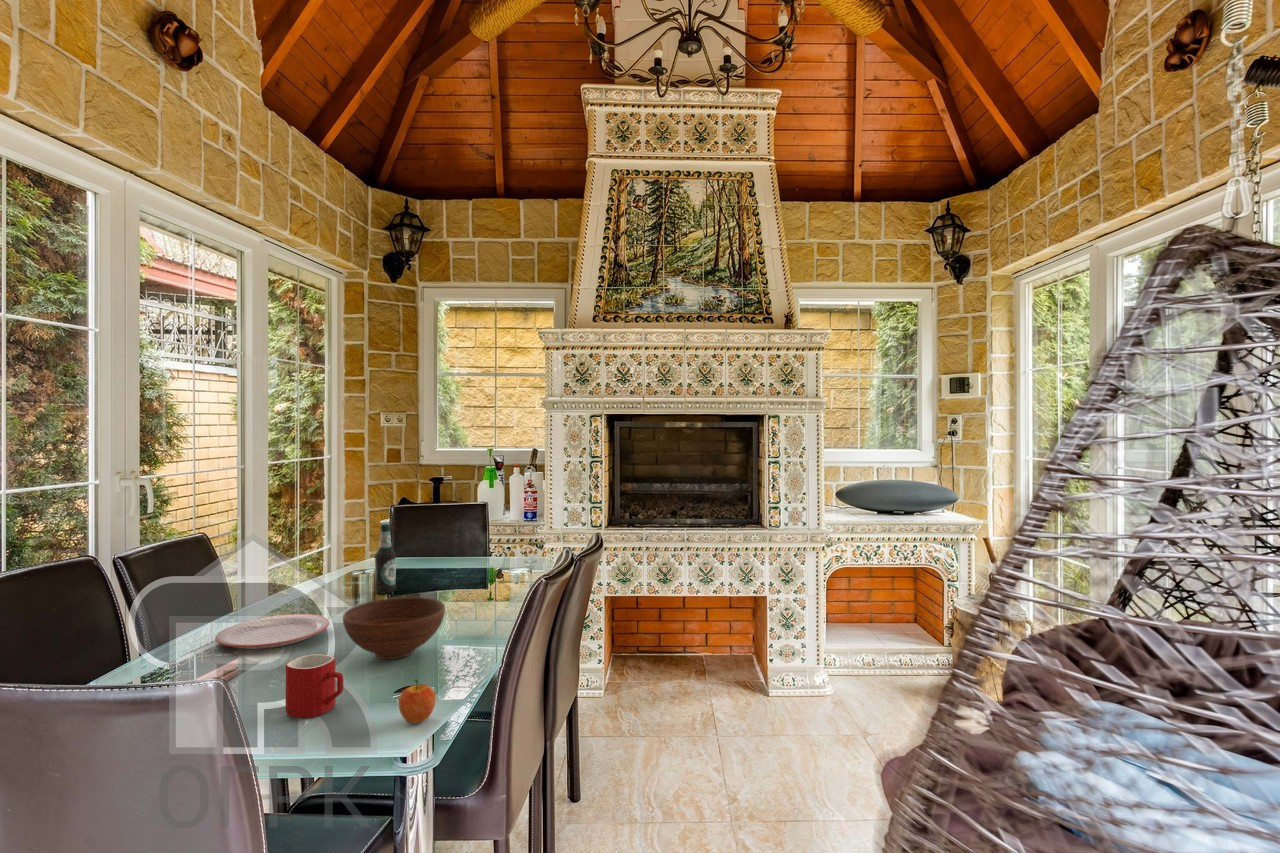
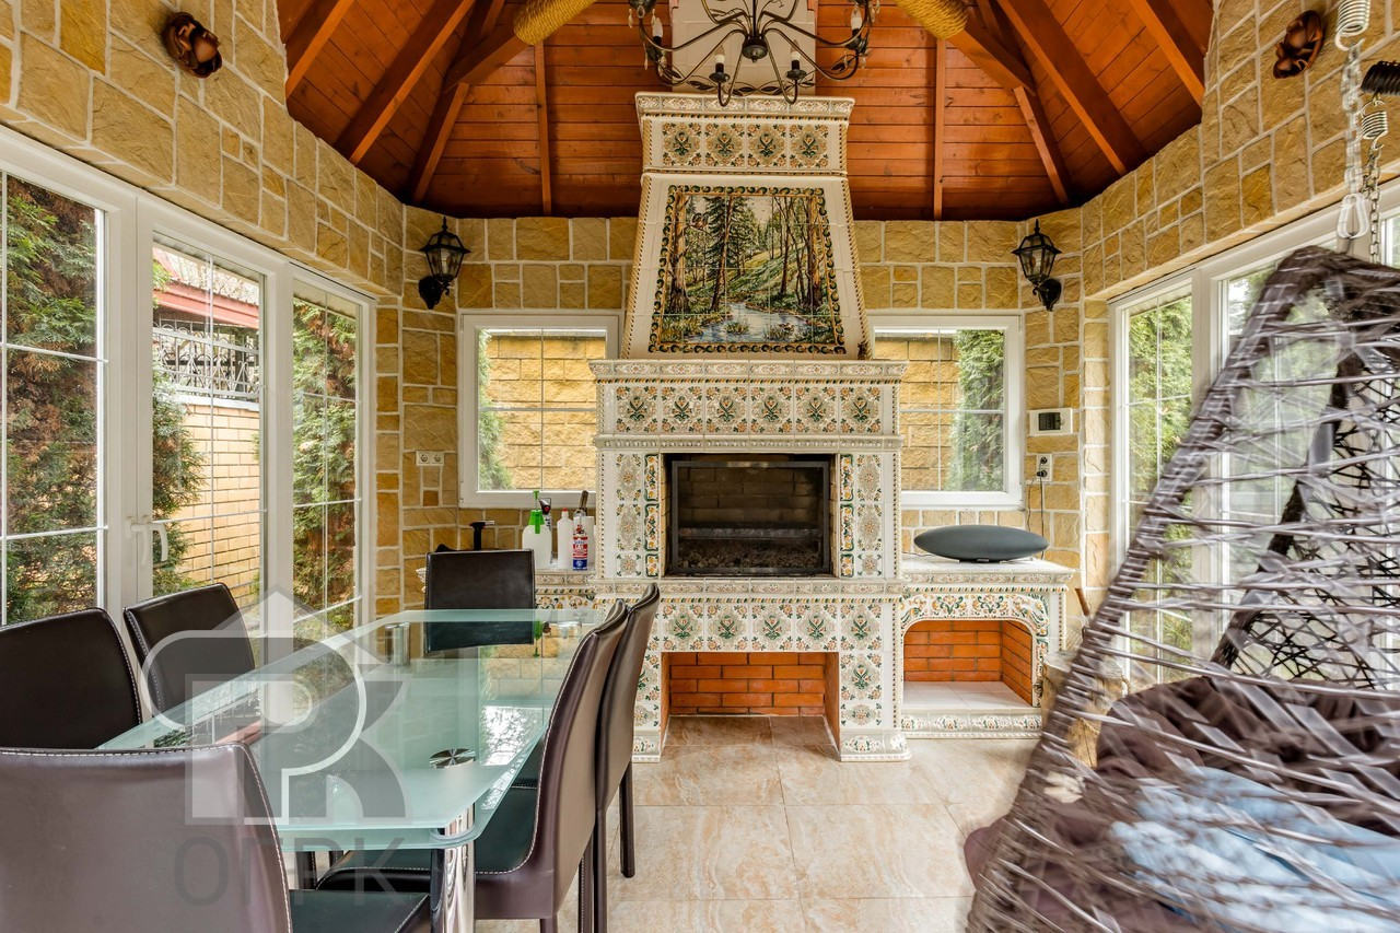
- apple [398,678,437,724]
- mug [284,653,344,719]
- bottle [374,522,397,595]
- bowl [342,596,446,660]
- plate [214,613,330,650]
